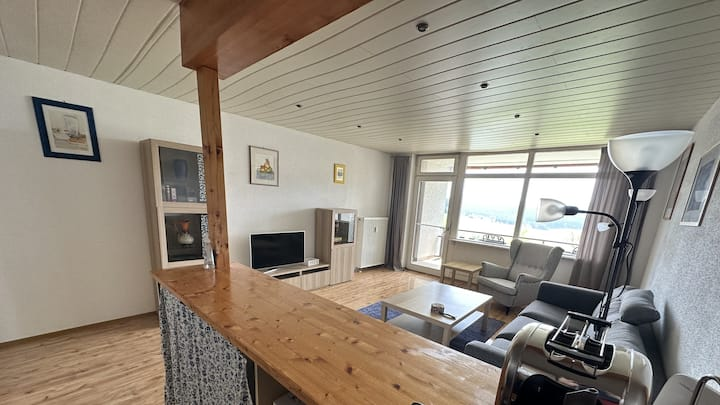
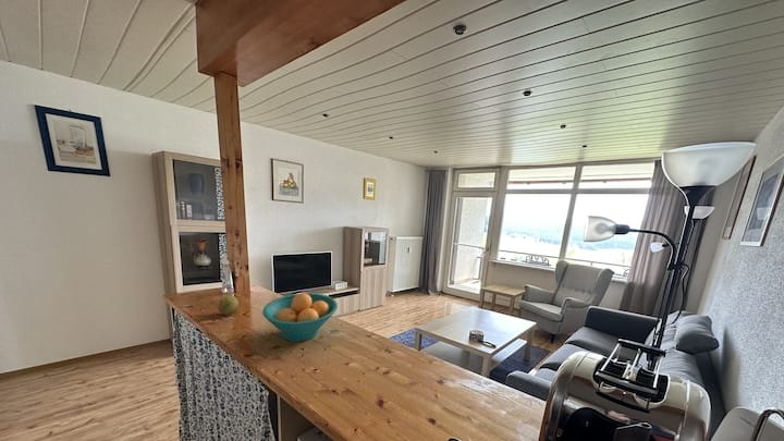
+ fruit [217,294,240,316]
+ fruit bowl [261,292,339,343]
